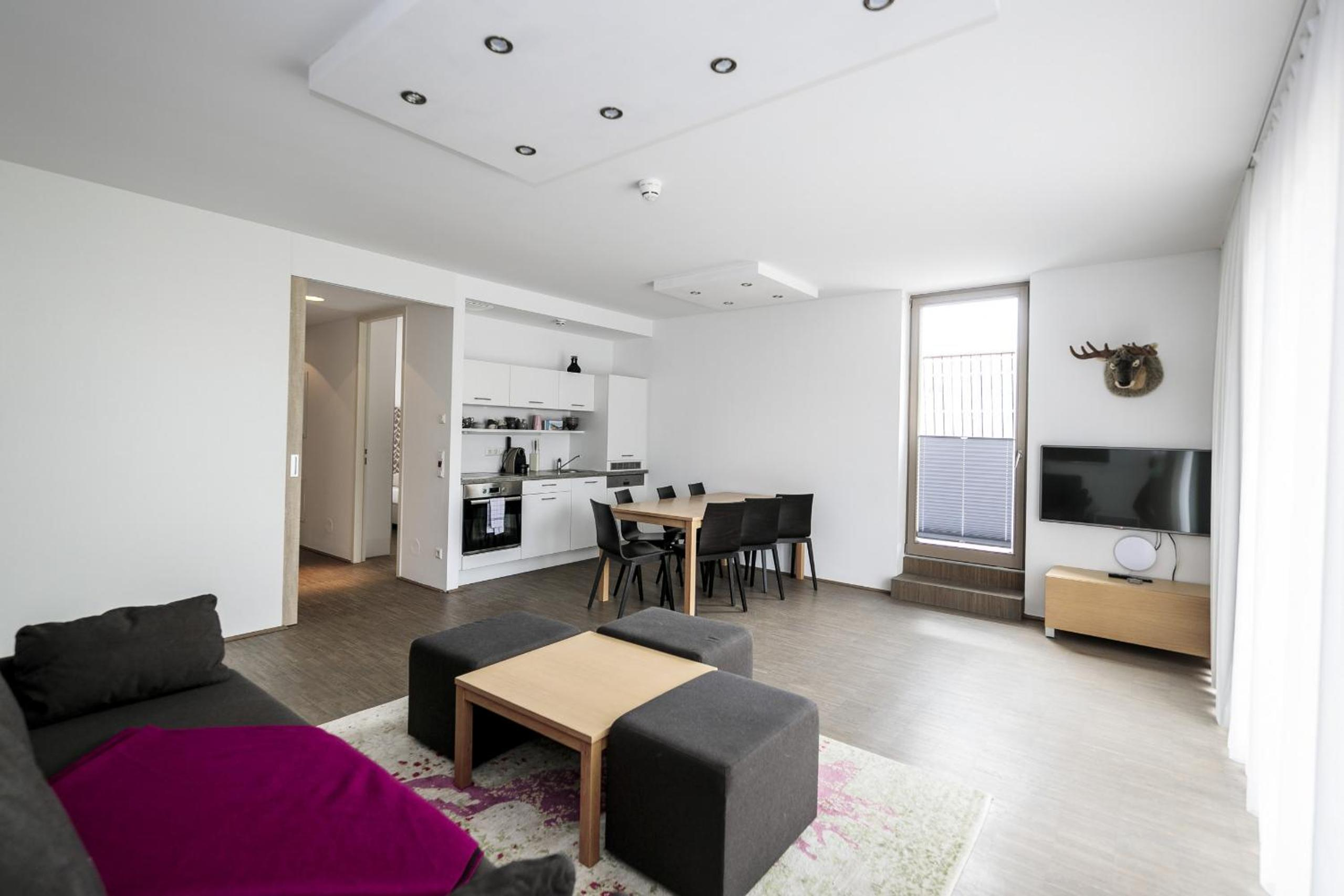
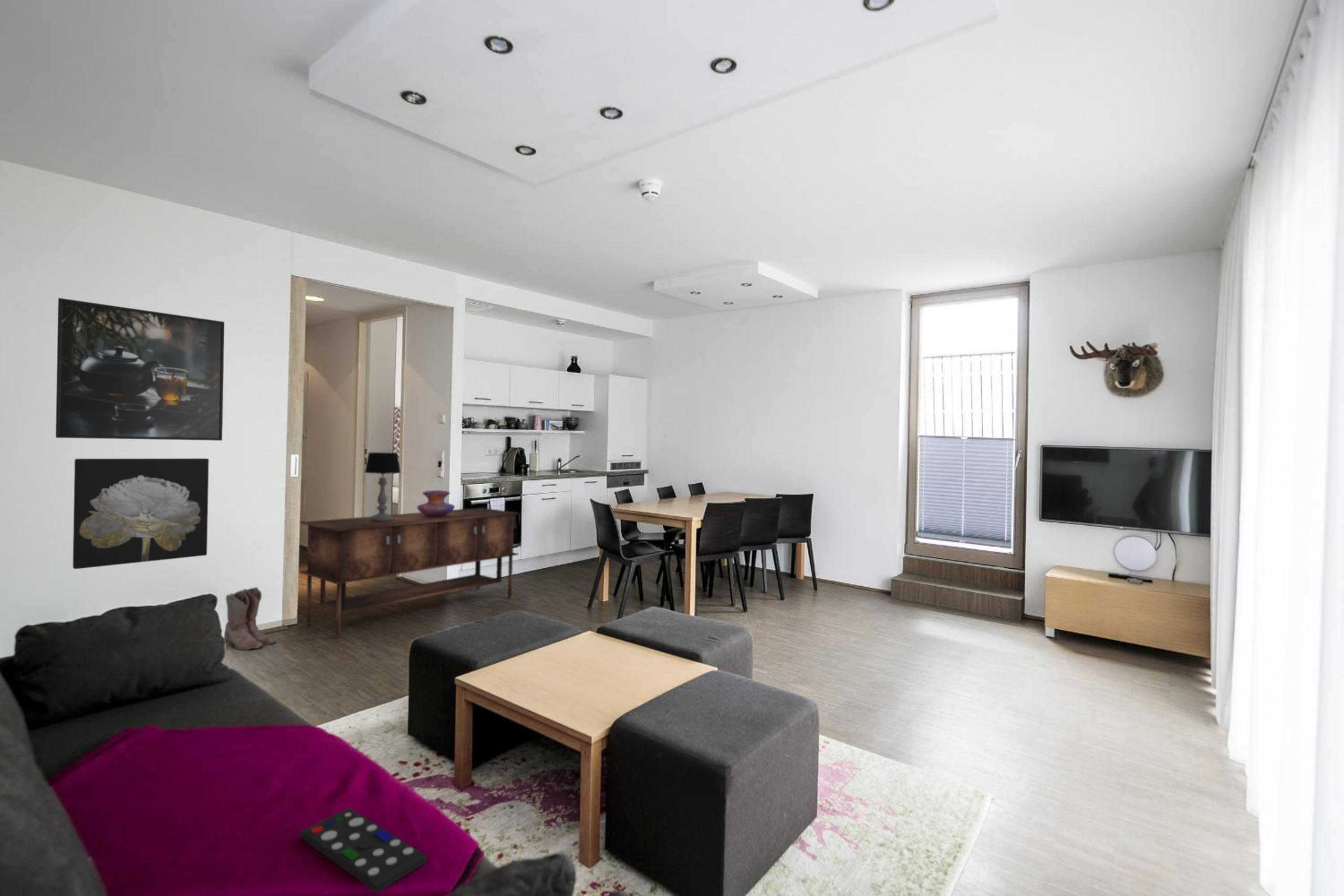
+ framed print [55,297,225,441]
+ boots [224,587,276,650]
+ wall art [72,458,210,570]
+ table lamp [364,452,401,522]
+ sideboard [299,507,520,638]
+ remote control [300,807,427,894]
+ decorative vase [416,490,455,517]
